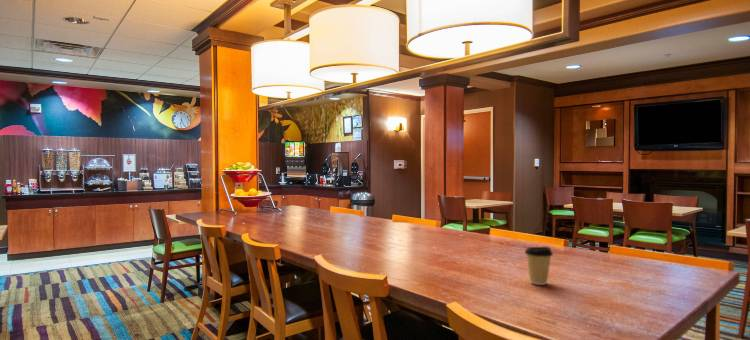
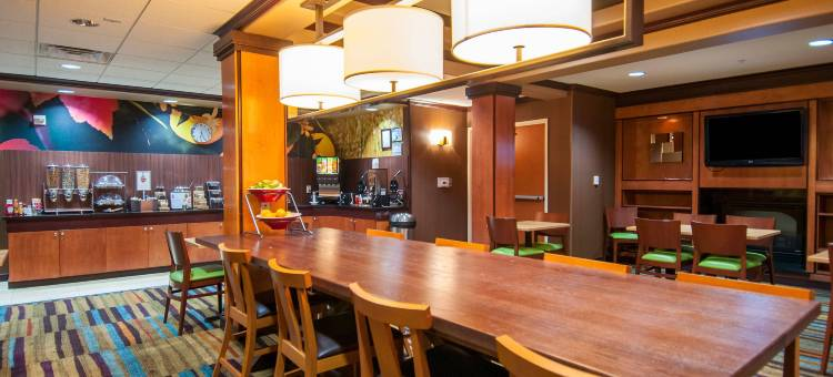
- coffee cup [524,246,554,286]
